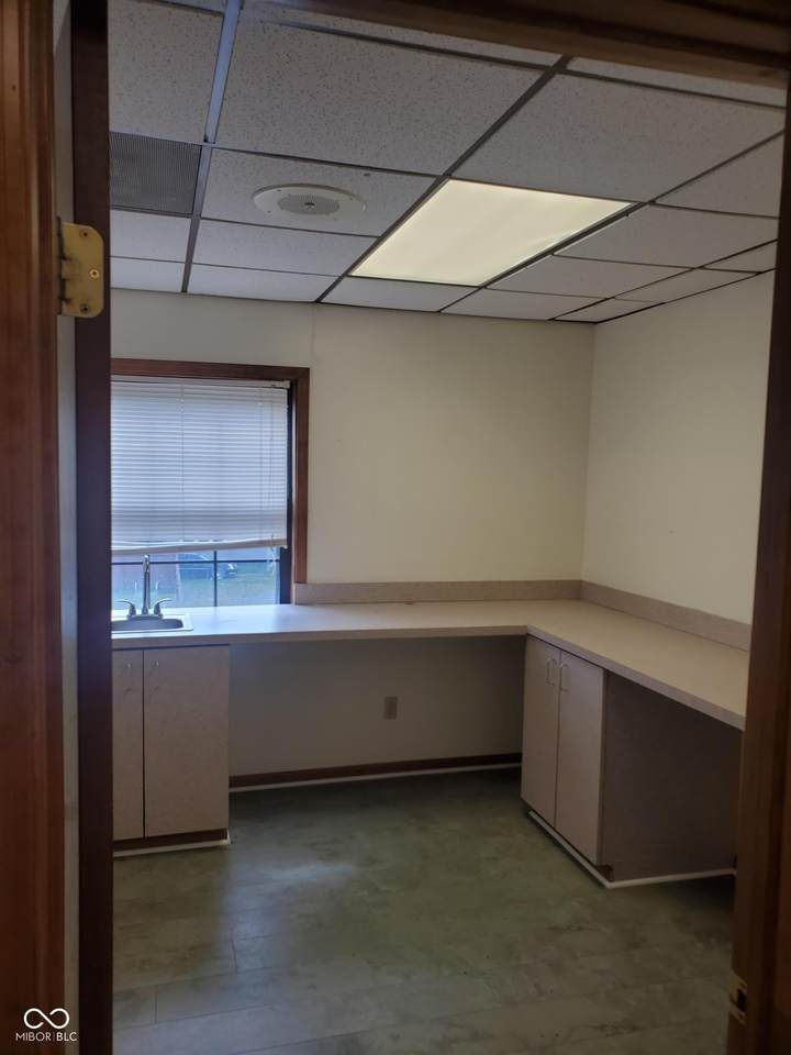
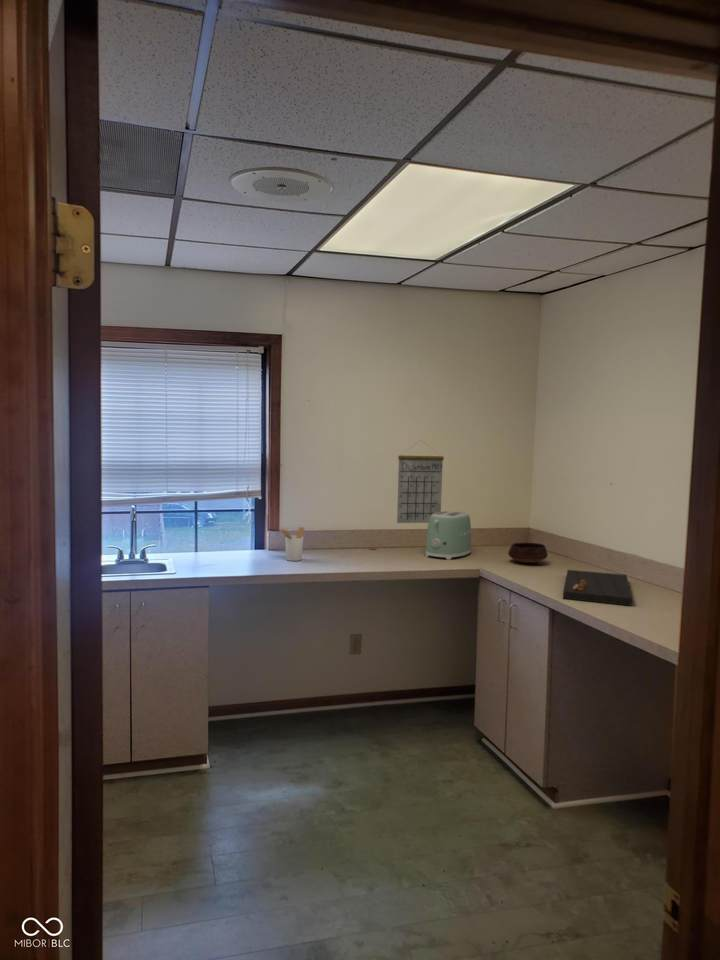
+ utensil holder [278,526,305,562]
+ toaster [425,510,472,561]
+ bowl [507,542,549,564]
+ calendar [396,439,445,524]
+ cutting board [562,569,633,607]
